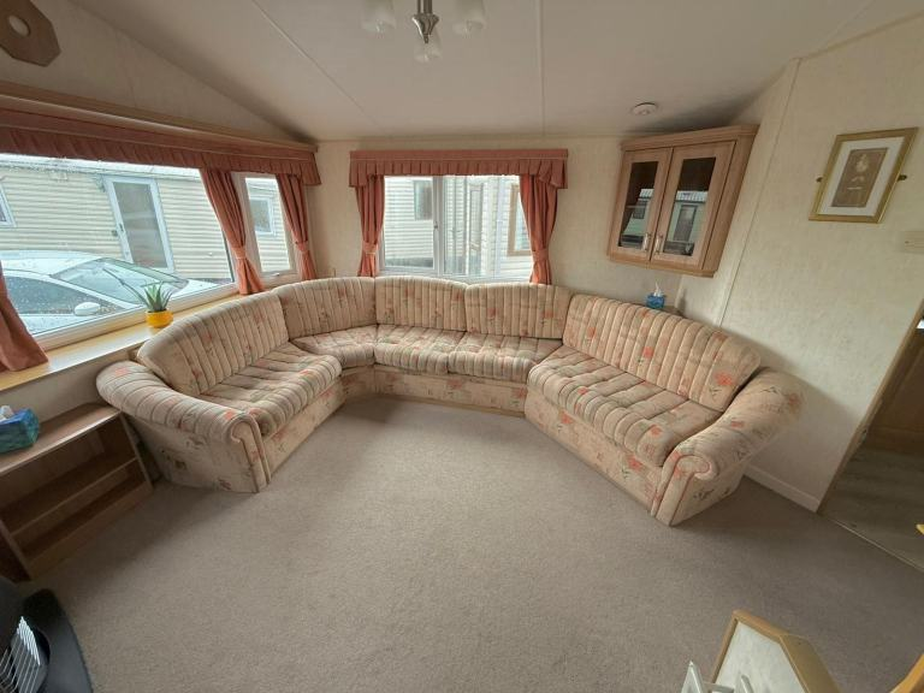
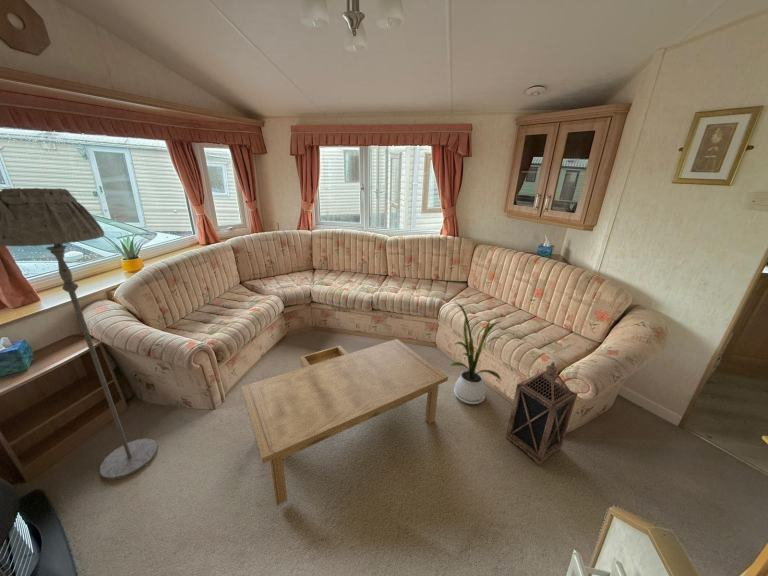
+ house plant [449,299,505,405]
+ coffee table [240,338,449,506]
+ lantern [505,361,578,466]
+ floor lamp [0,187,159,481]
